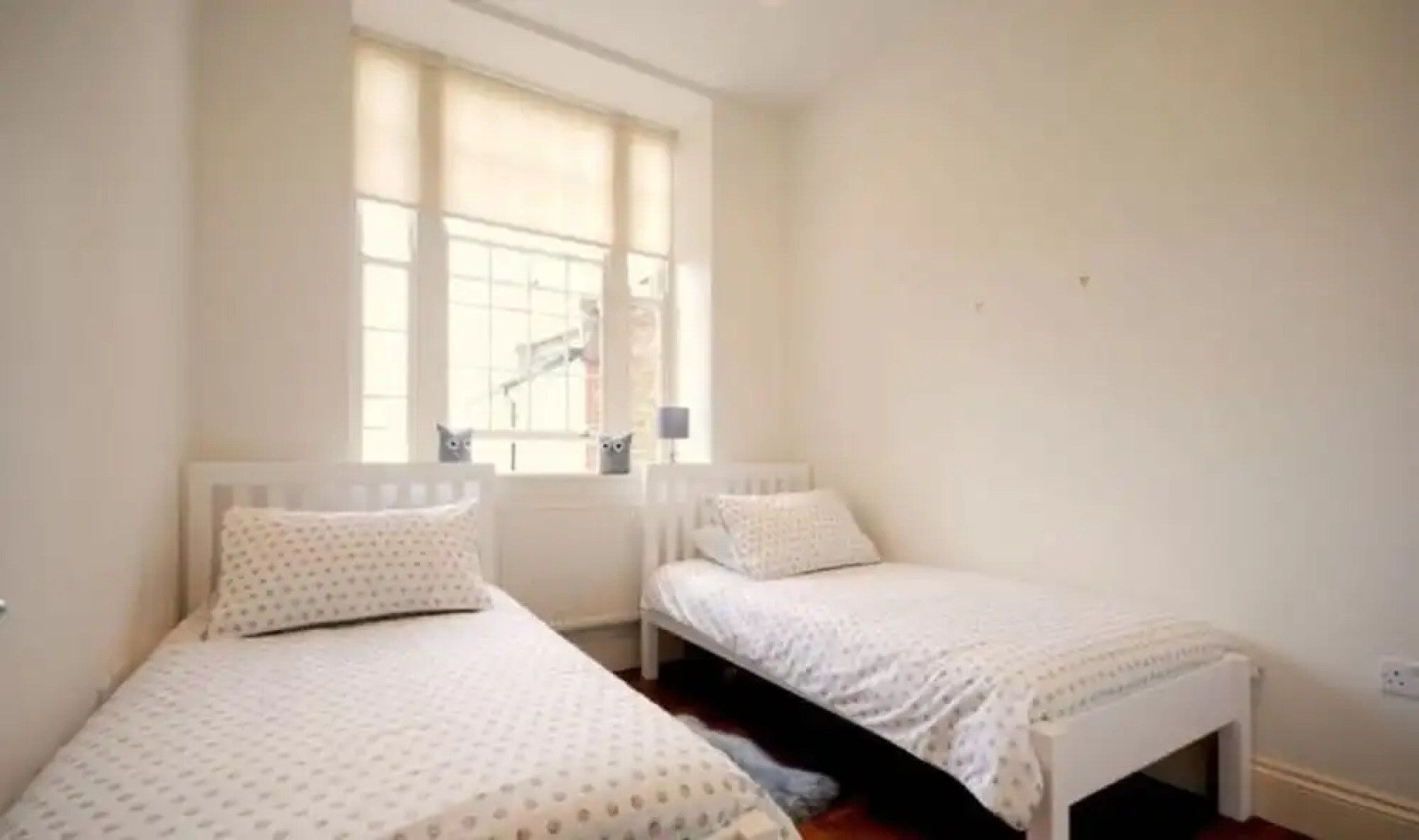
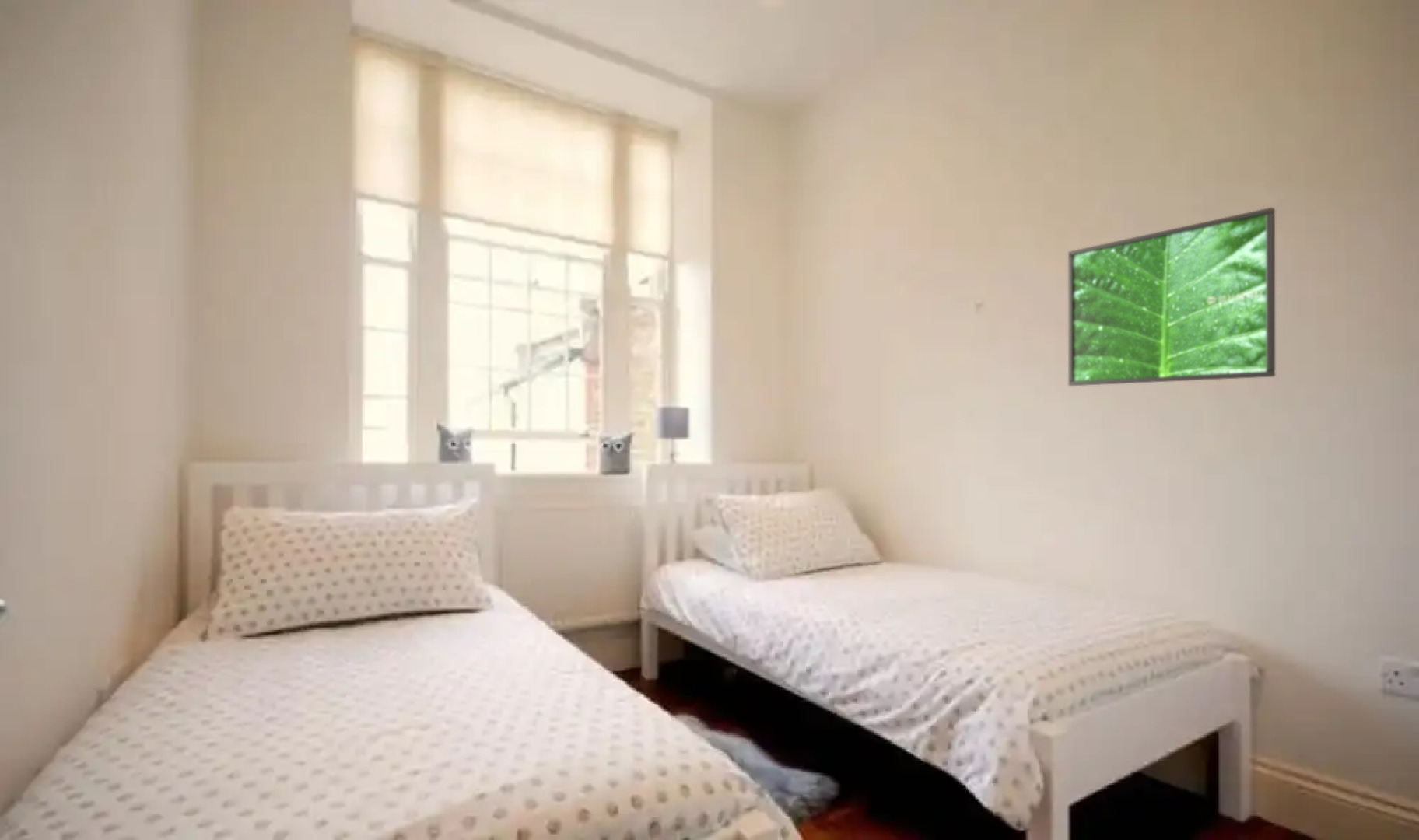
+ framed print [1067,207,1276,387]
